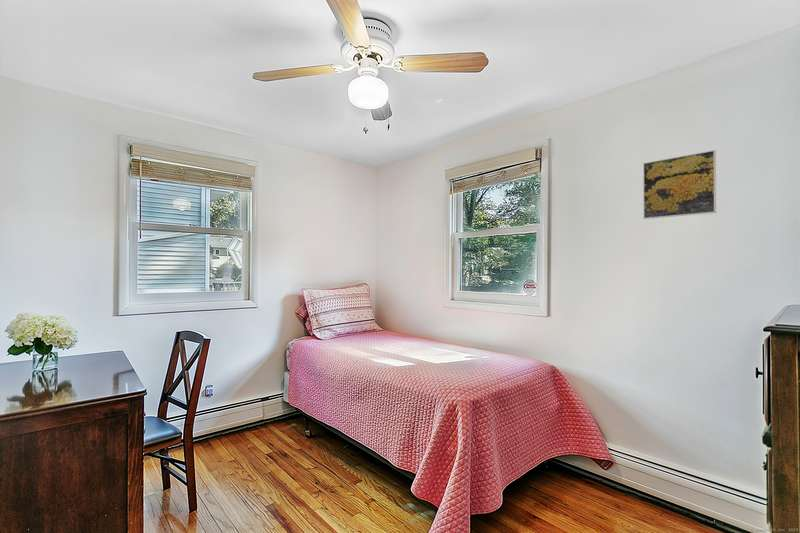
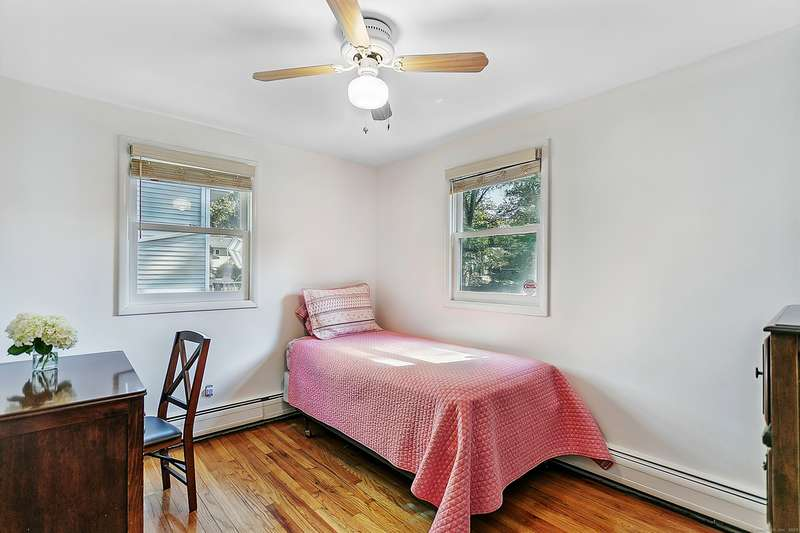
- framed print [642,149,717,220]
